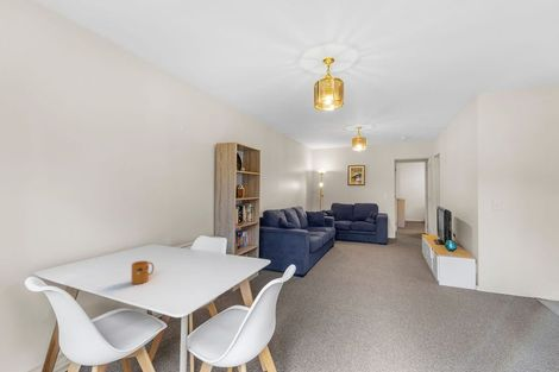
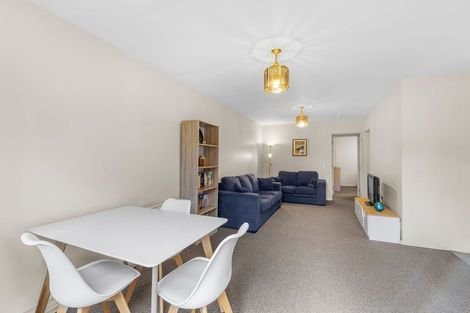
- mug [131,260,155,285]
